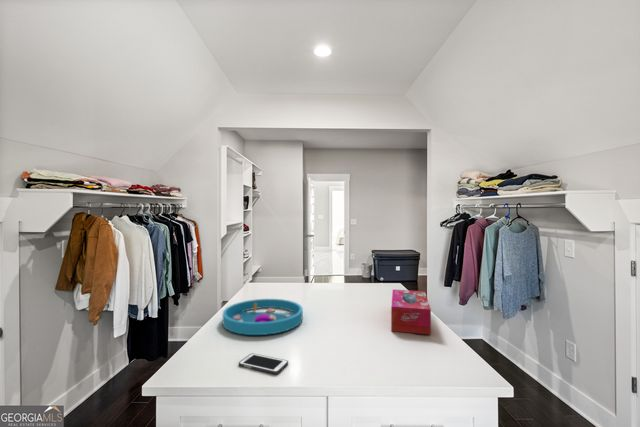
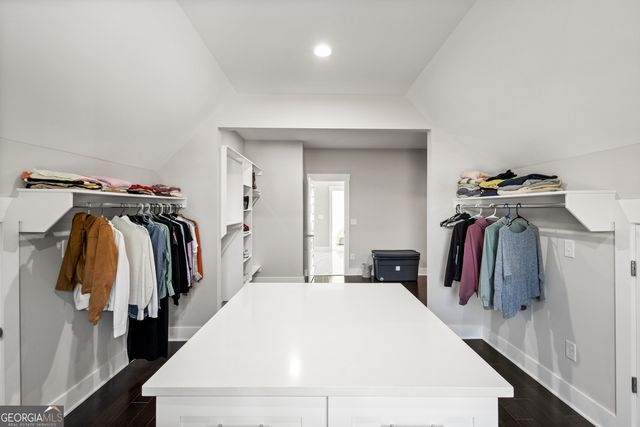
- storage tray [222,298,304,336]
- tissue box [390,288,432,336]
- cell phone [238,352,289,375]
